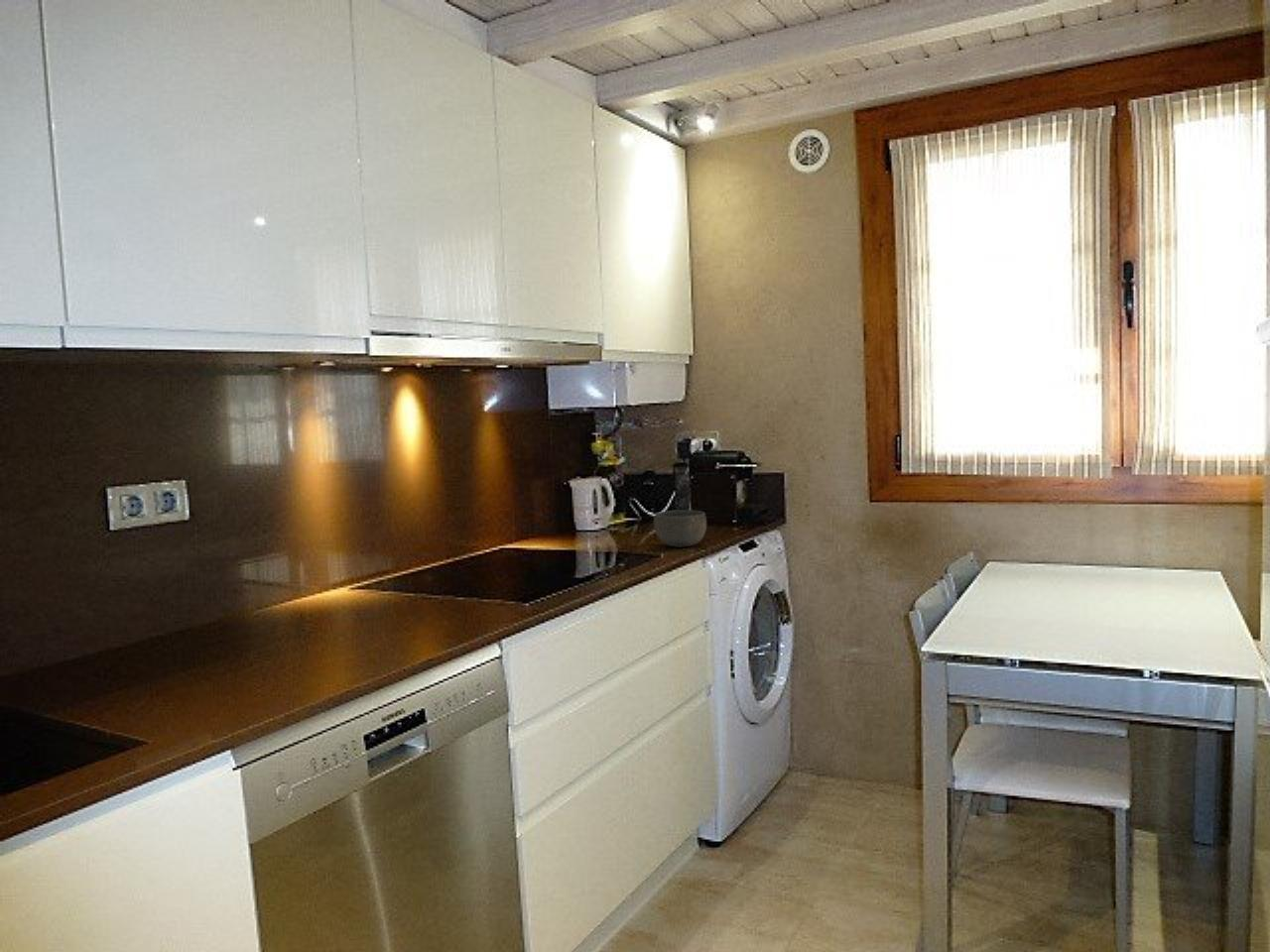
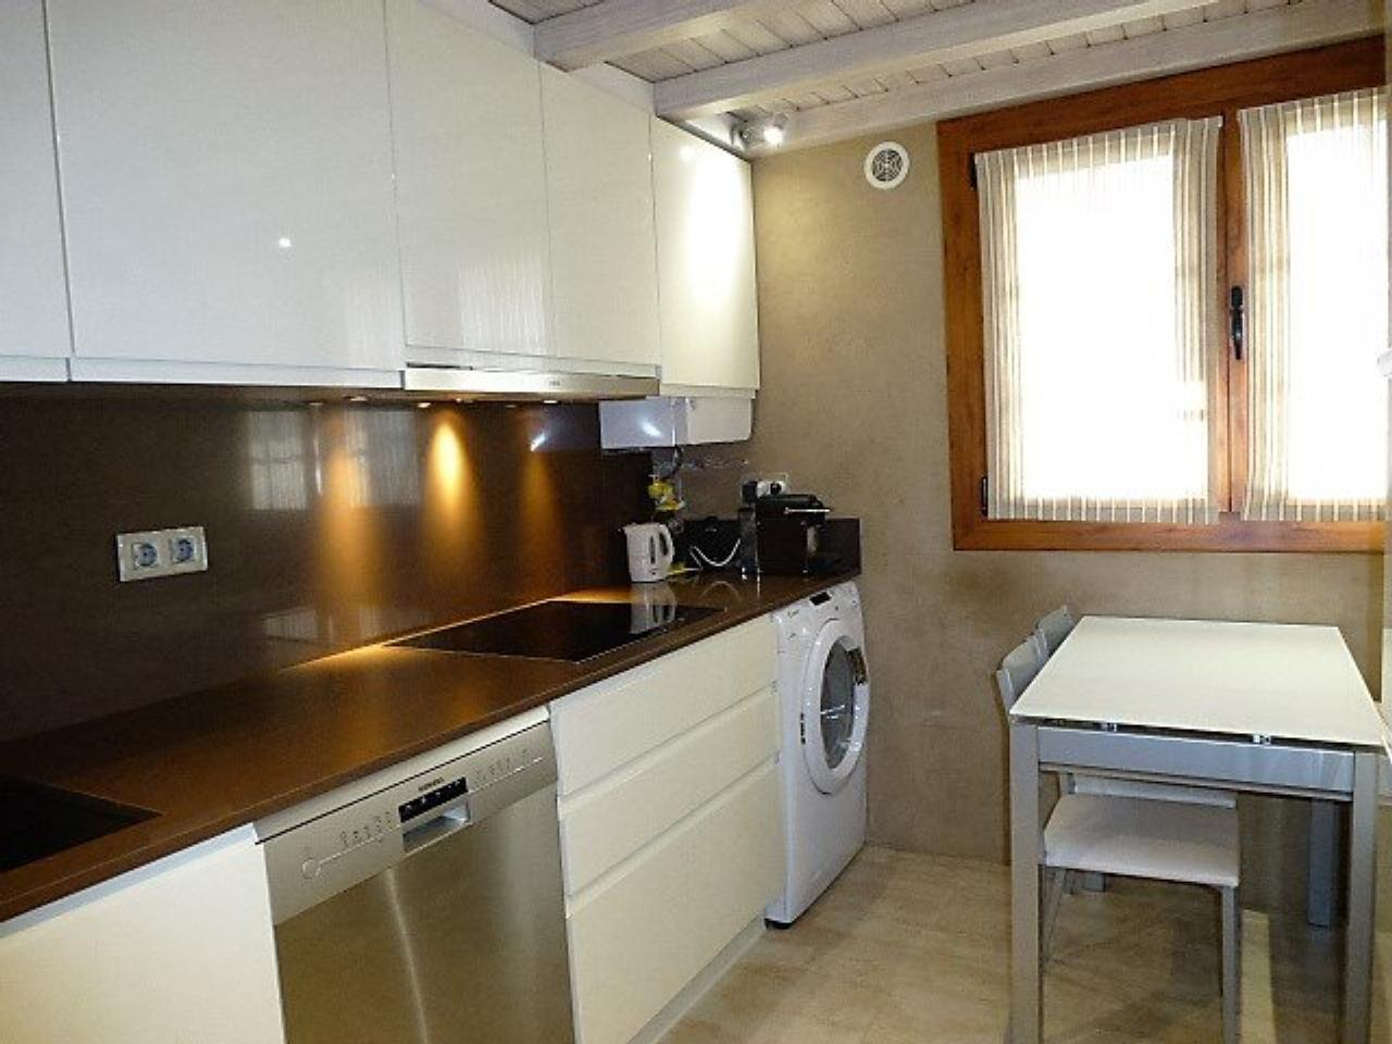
- bowl [653,509,707,548]
